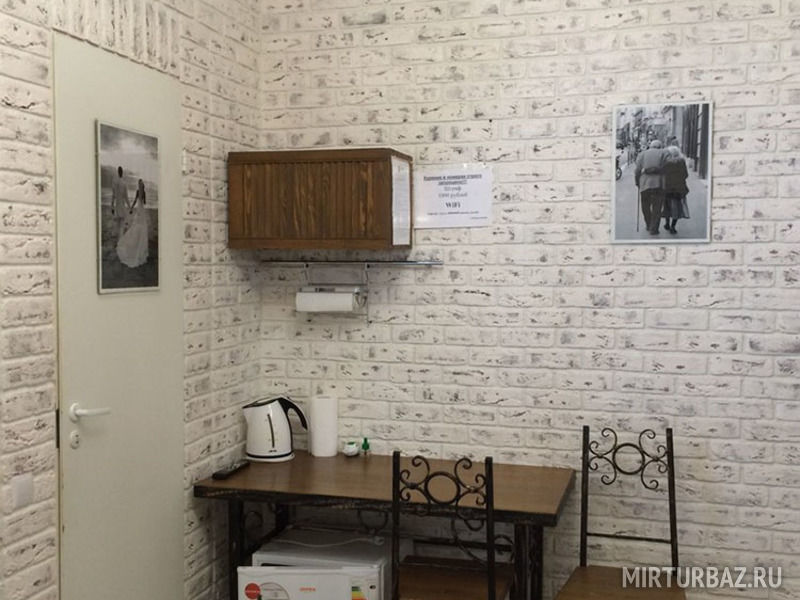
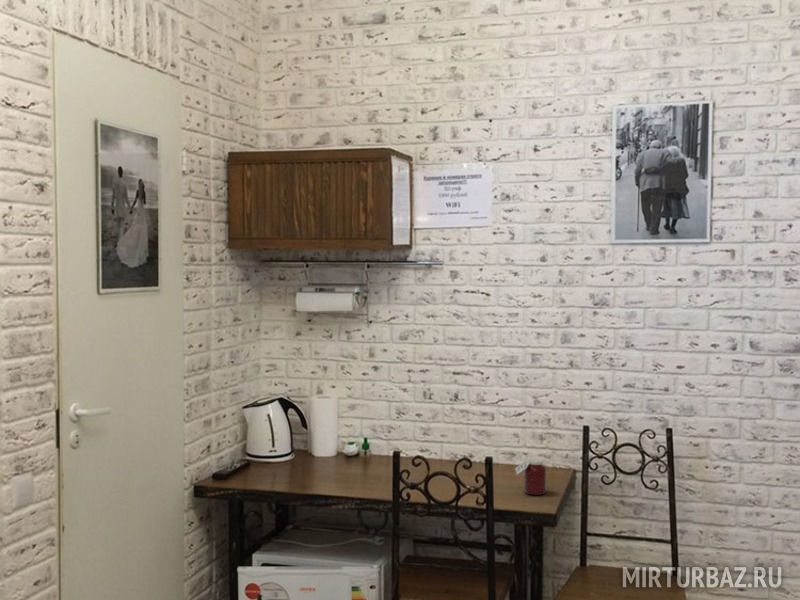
+ jar [514,457,547,496]
